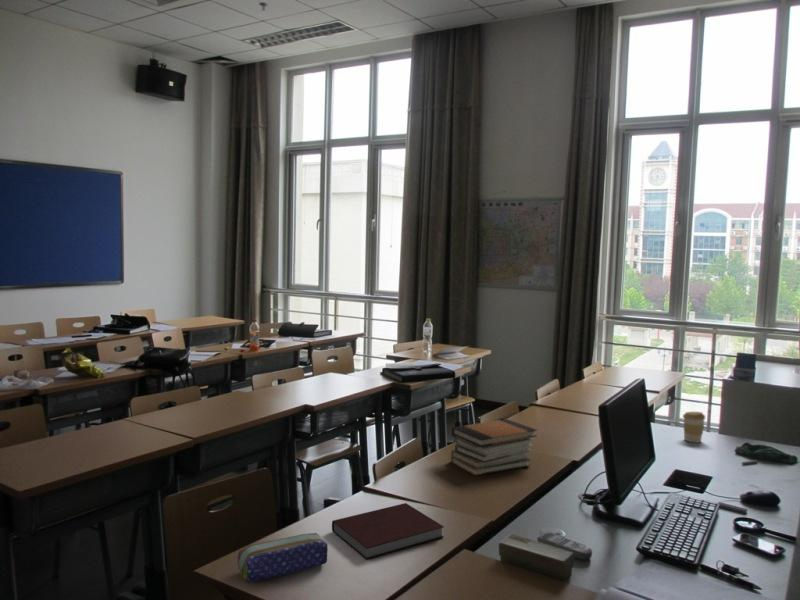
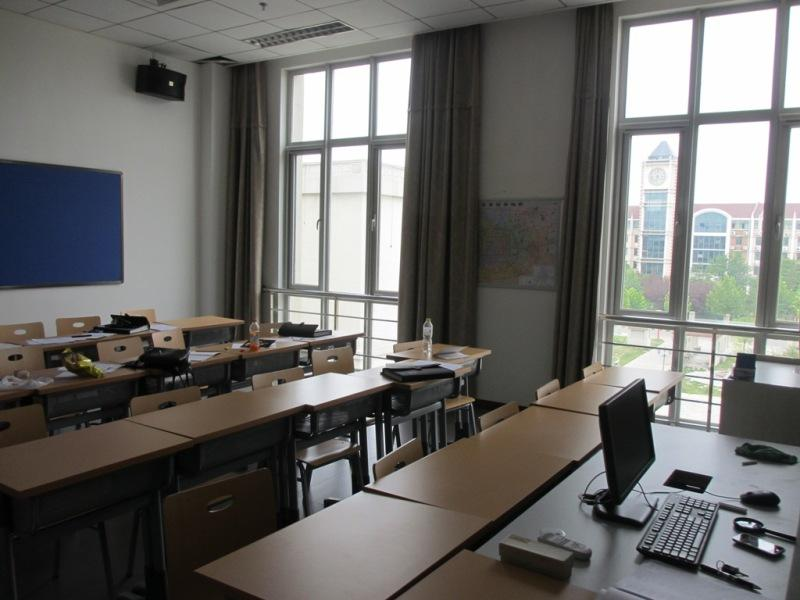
- book stack [450,418,538,477]
- notebook [331,502,445,560]
- coffee cup [682,411,706,444]
- pencil case [237,532,329,583]
